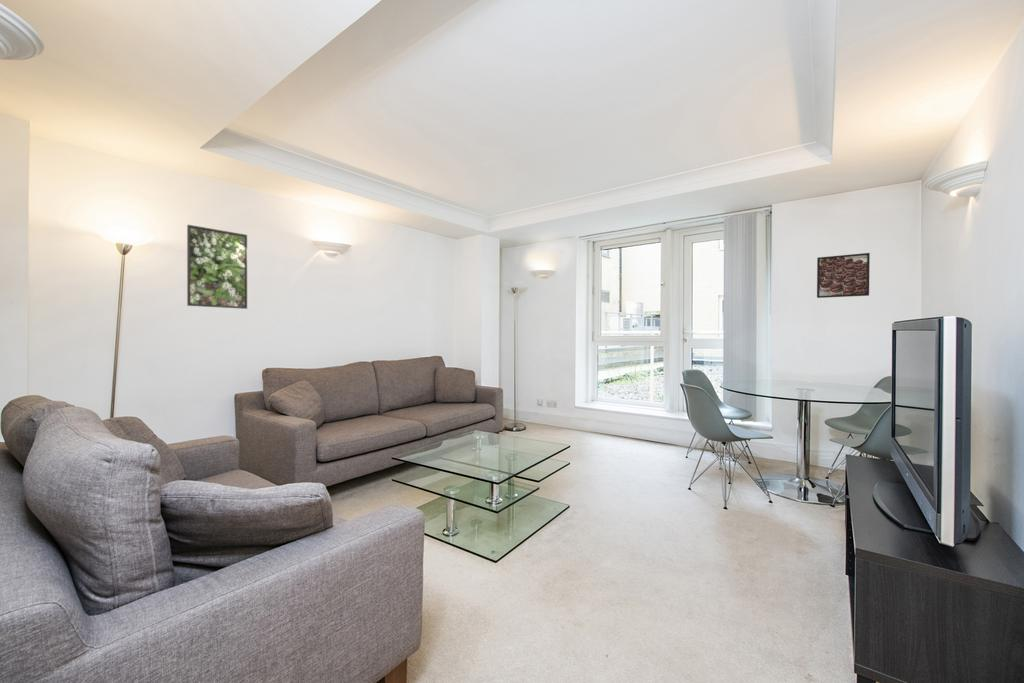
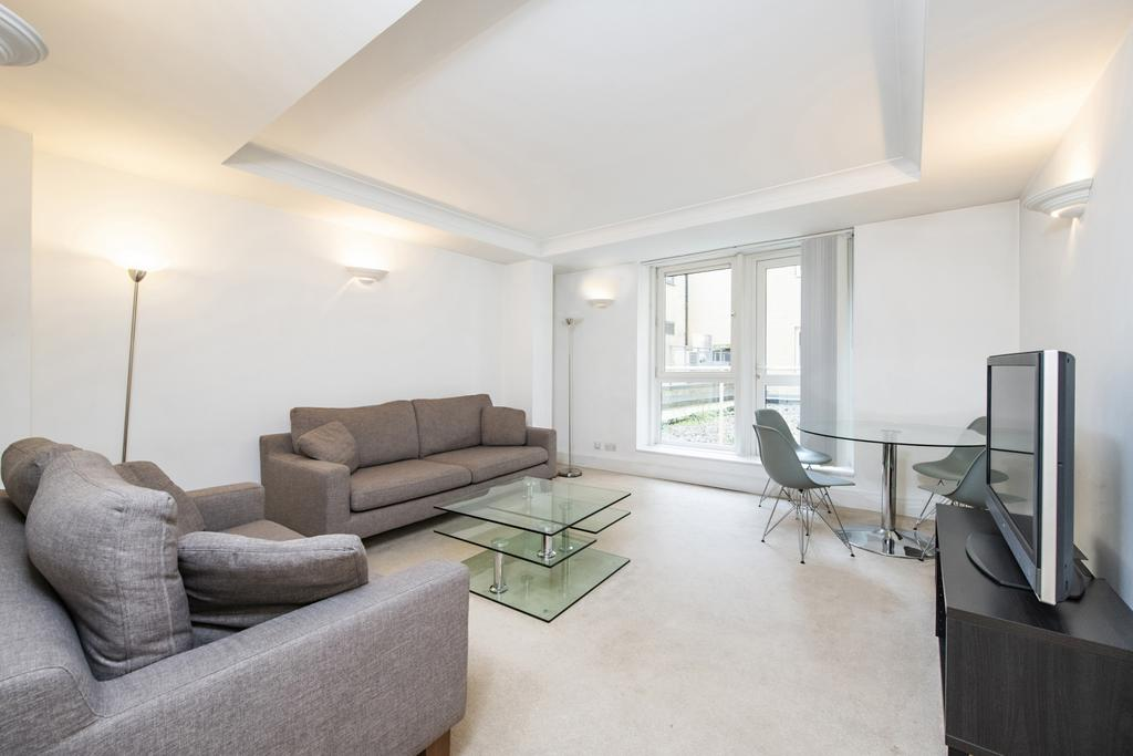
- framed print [816,252,871,299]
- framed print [186,224,248,310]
